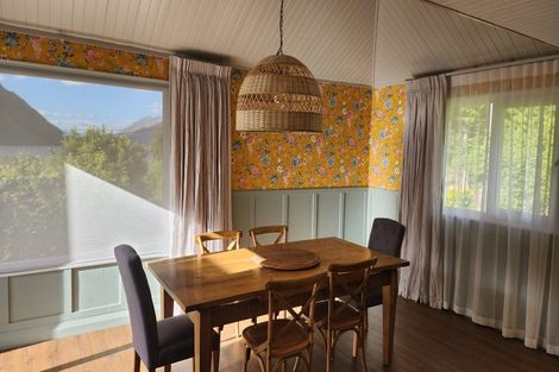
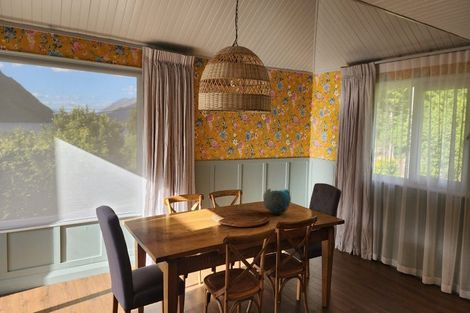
+ decorative bowl [262,188,292,216]
